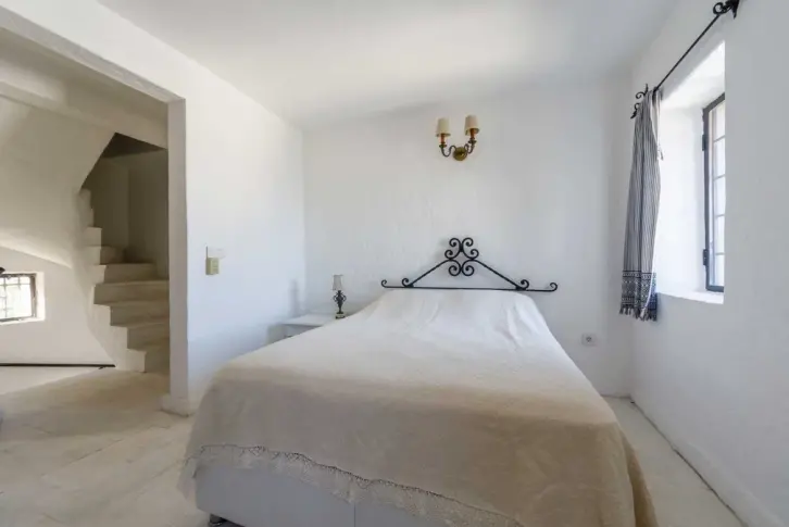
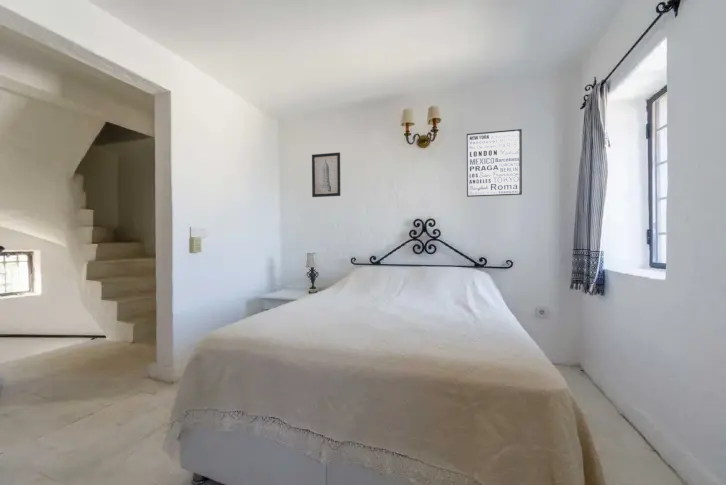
+ wall art [466,128,523,198]
+ wall art [311,152,341,198]
